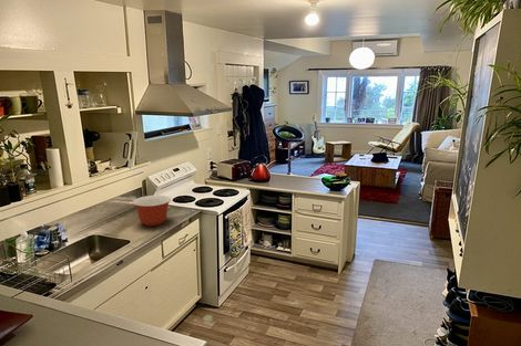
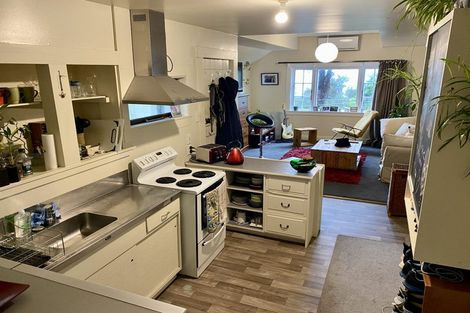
- mixing bowl [132,195,172,227]
